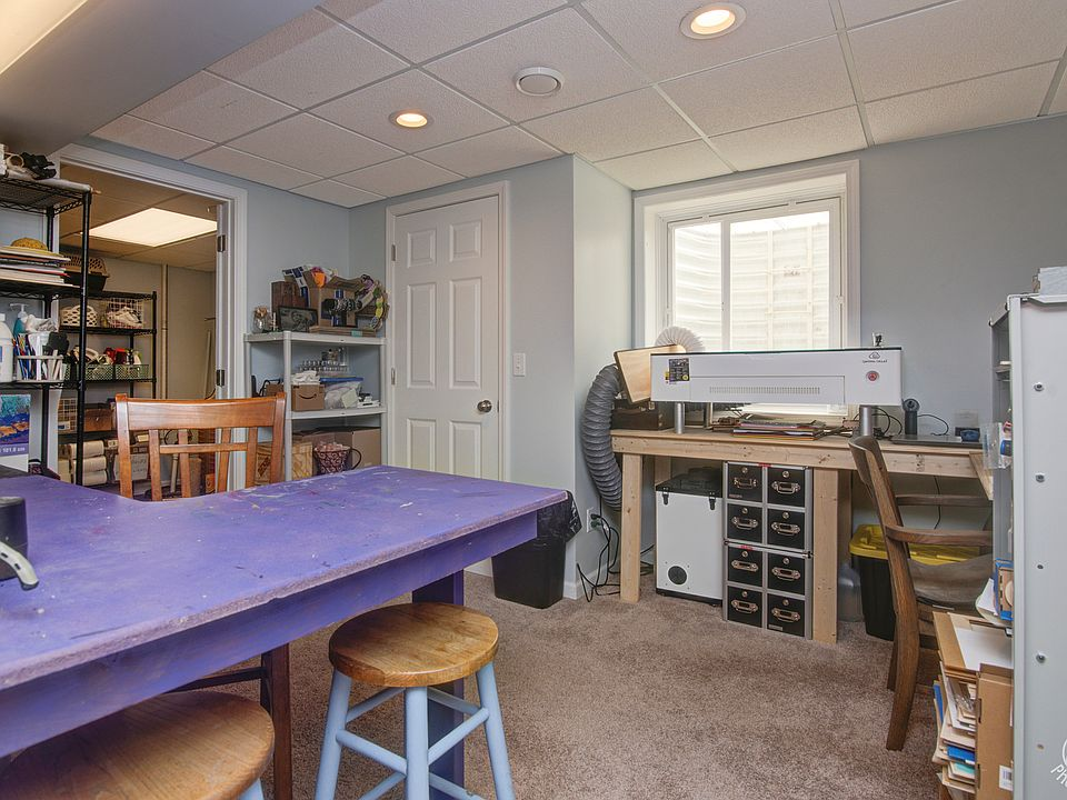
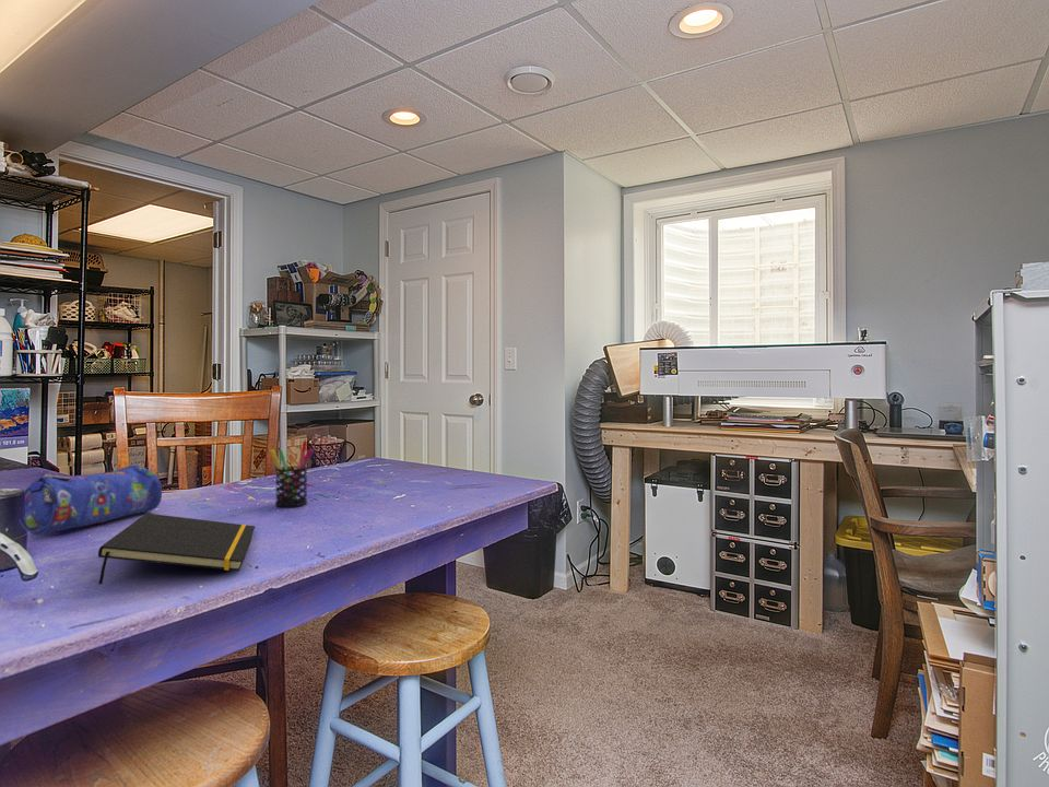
+ pen holder [269,441,317,507]
+ notepad [97,513,257,586]
+ pencil case [17,465,163,536]
